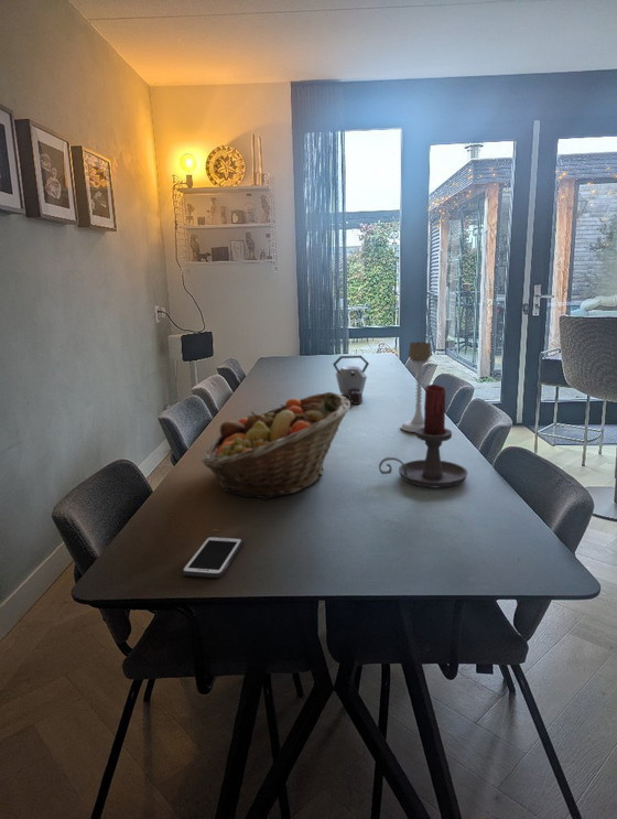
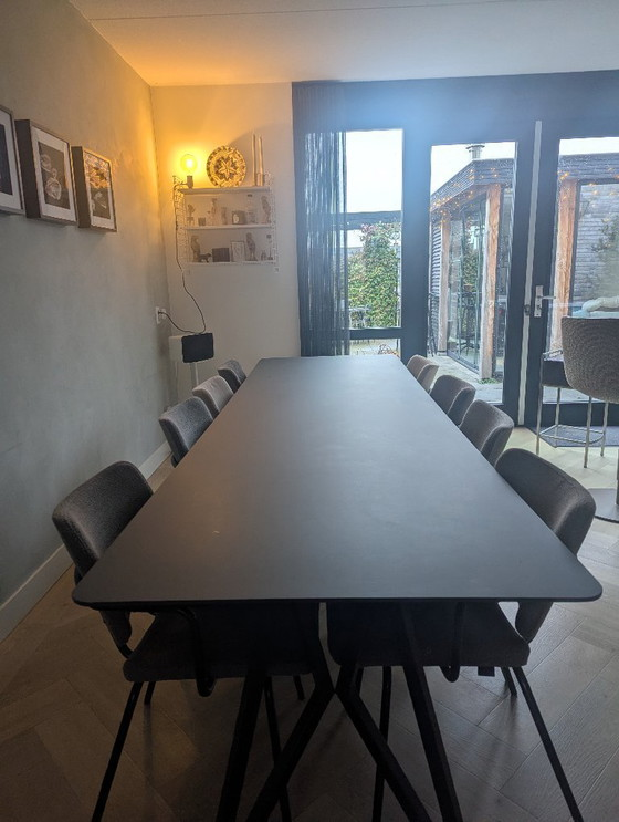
- fruit basket [201,391,351,500]
- kettle [332,354,370,406]
- candle holder [378,384,468,488]
- cell phone [182,536,243,579]
- candle holder [400,341,433,433]
